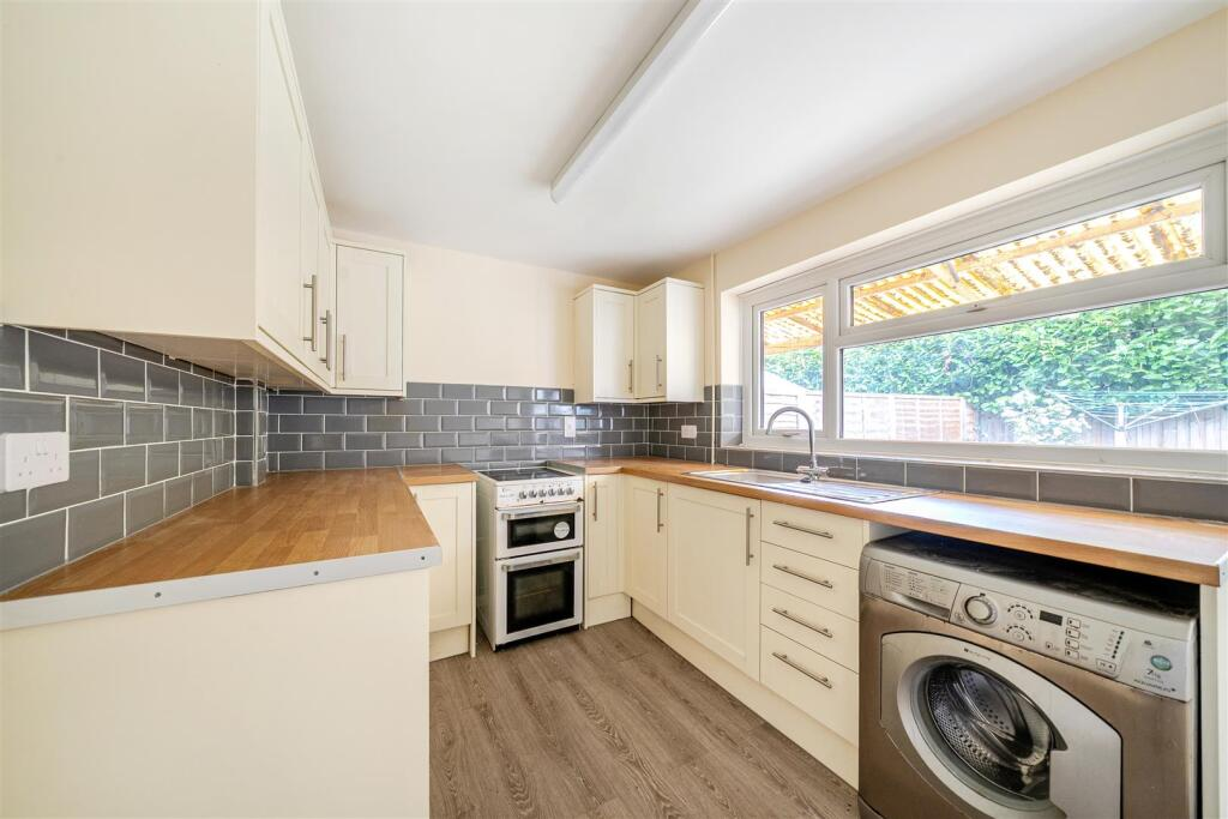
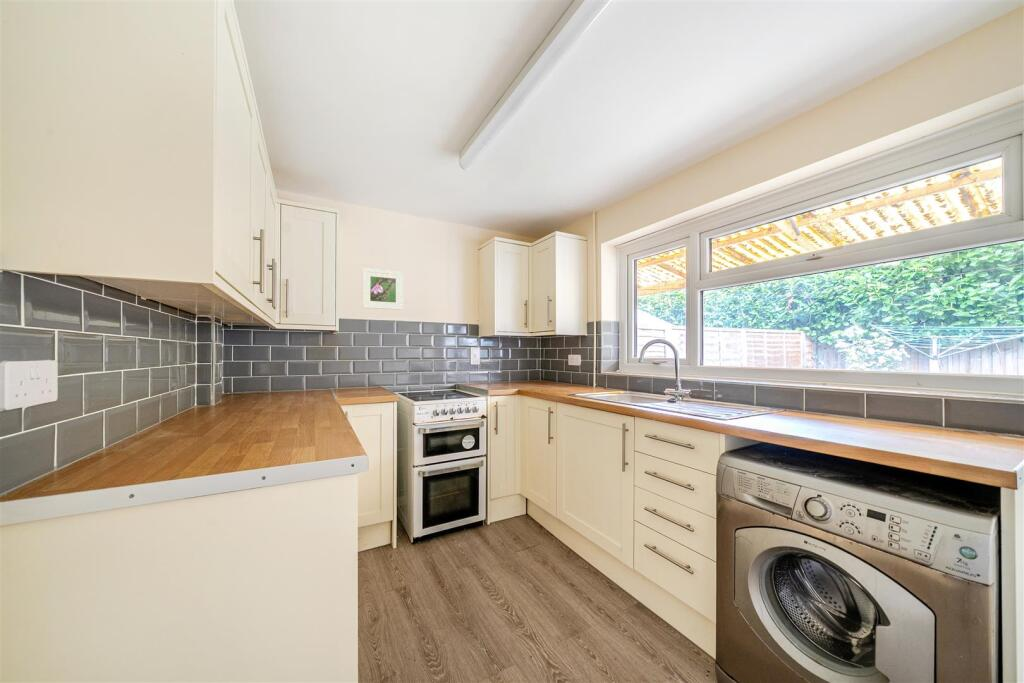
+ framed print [361,267,404,311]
